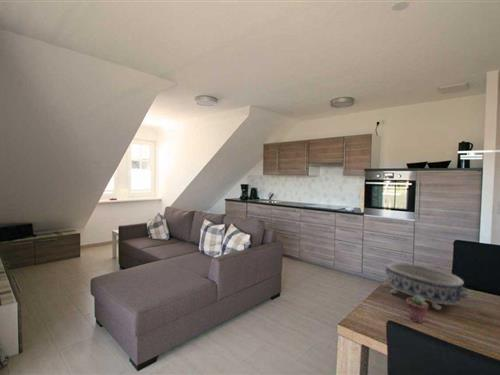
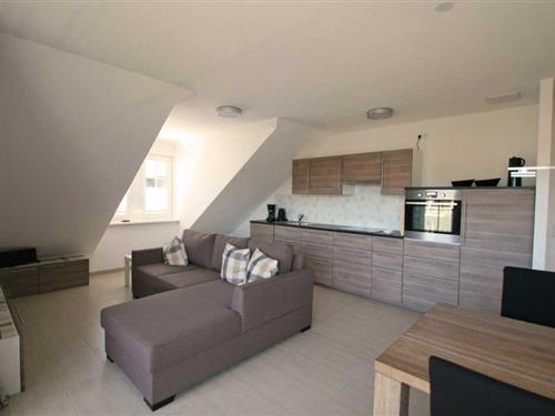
- decorative bowl [384,262,469,311]
- potted succulent [405,295,429,324]
